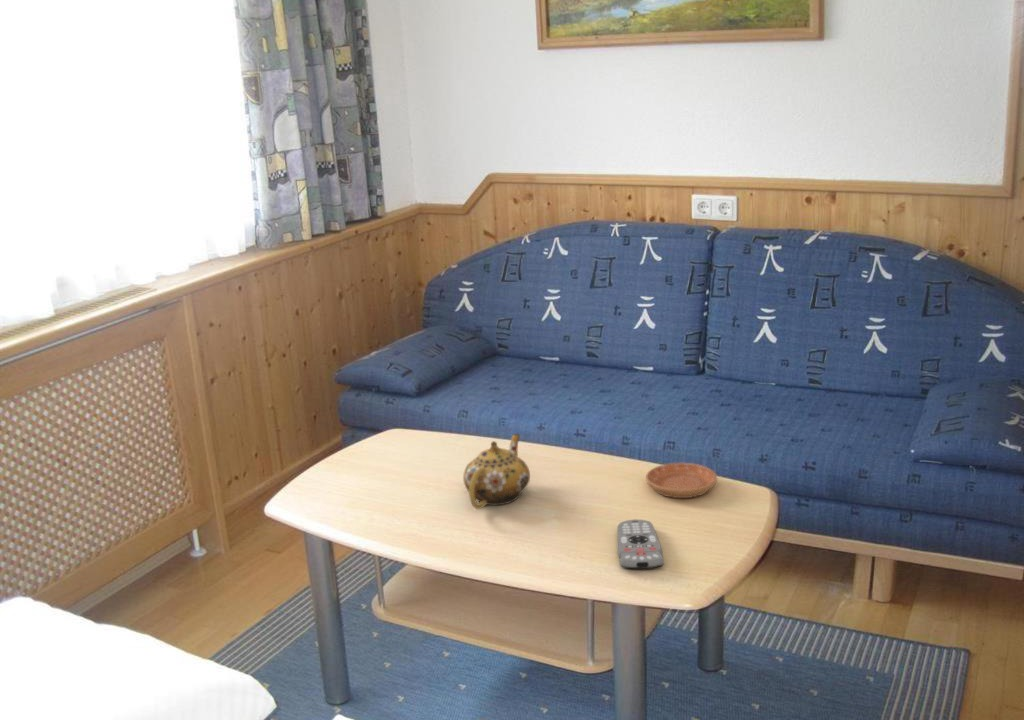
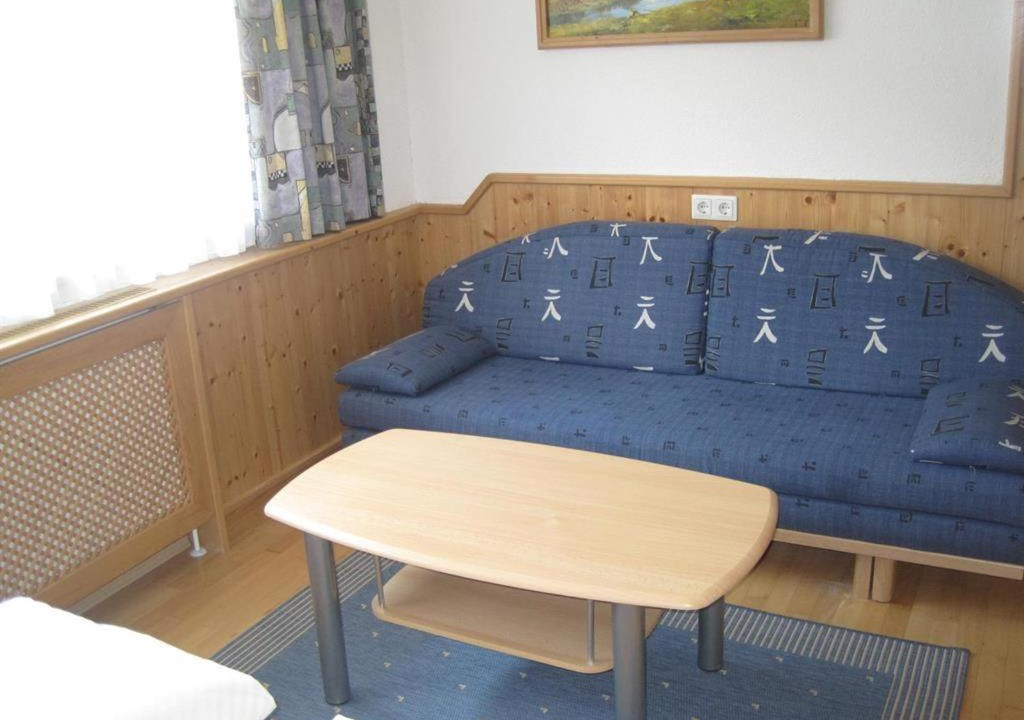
- teapot [462,433,531,510]
- remote control [617,518,665,570]
- saucer [645,462,718,499]
